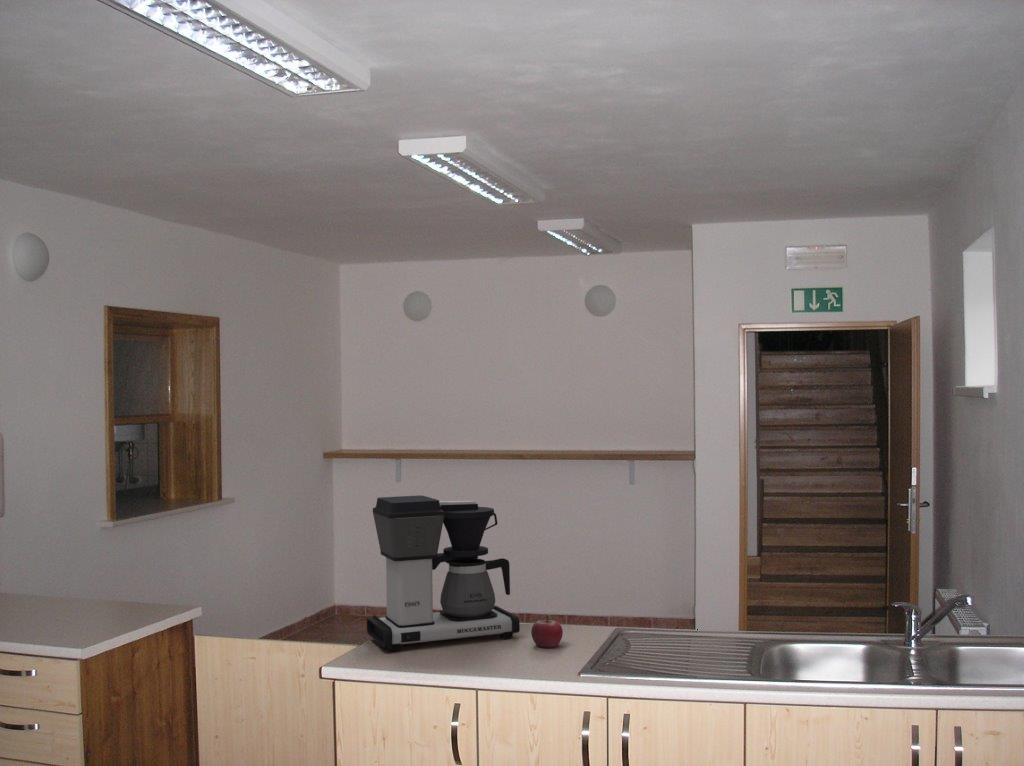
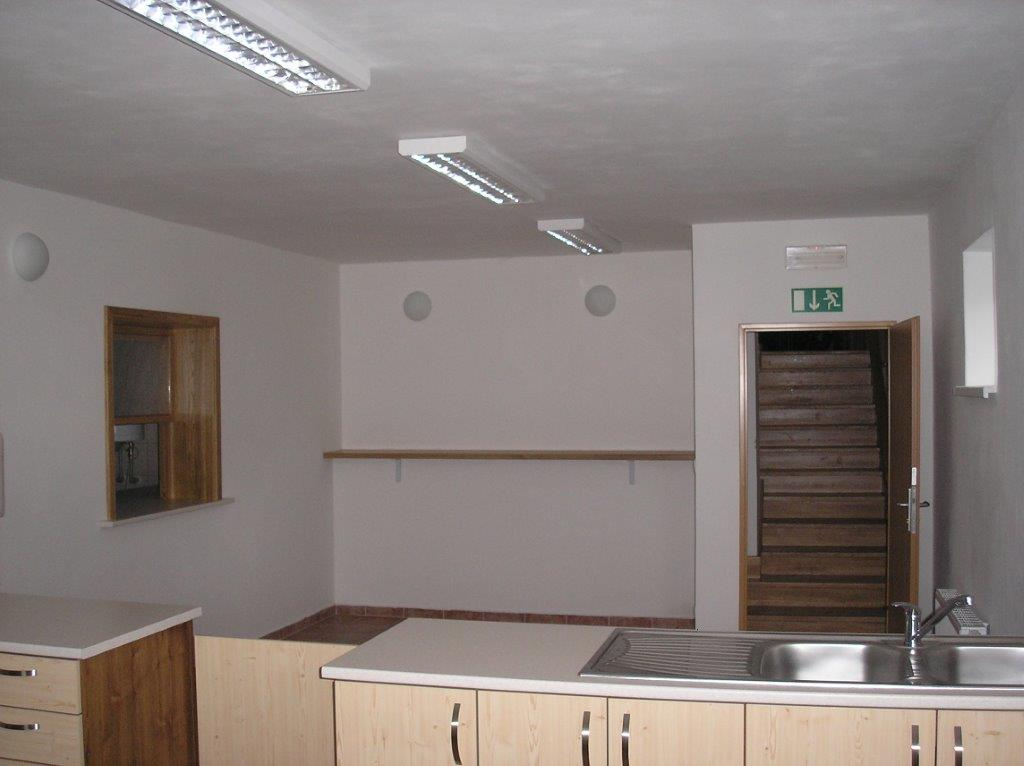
- fruit [530,614,564,649]
- coffee maker [366,494,521,652]
